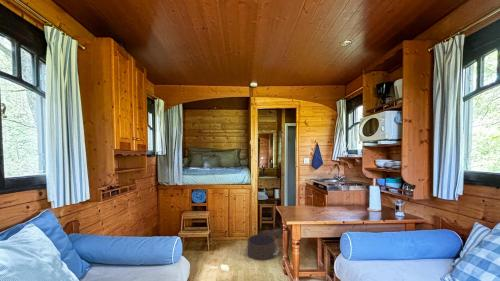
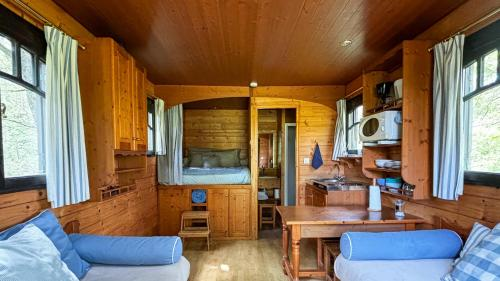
- pouf [244,233,281,262]
